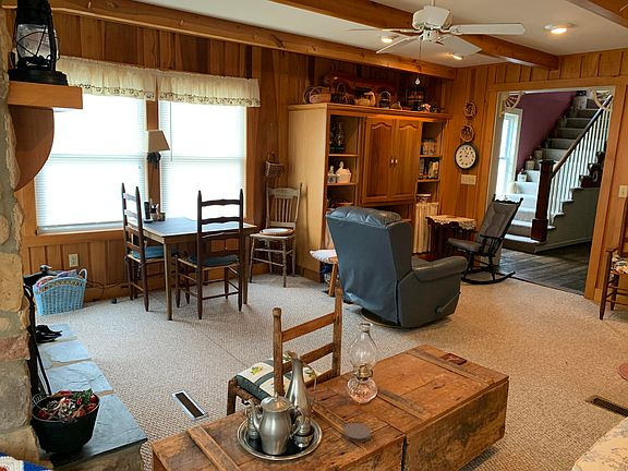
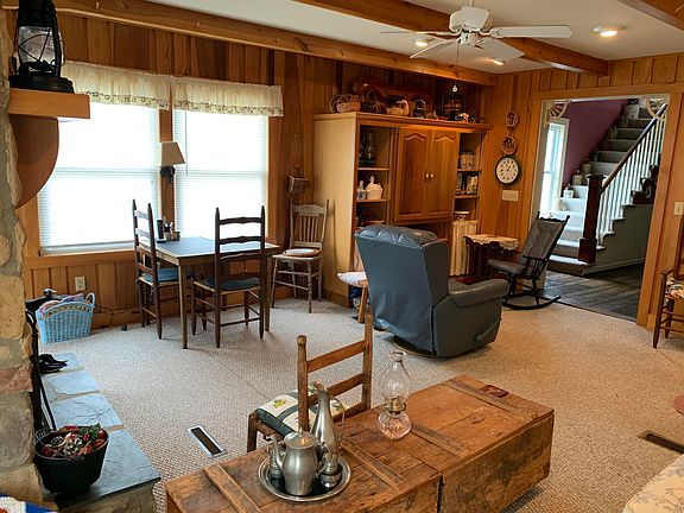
- coaster [342,422,372,444]
